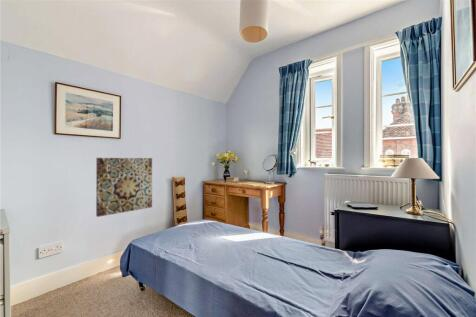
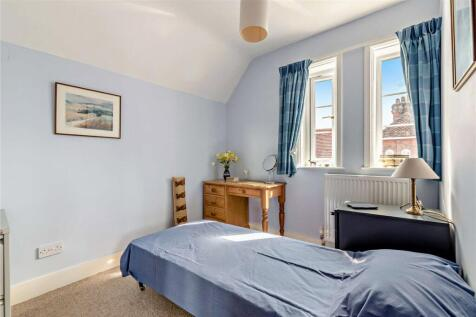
- wall art [95,157,153,218]
